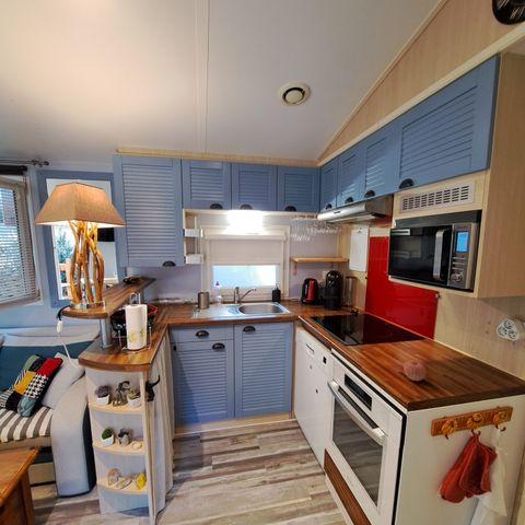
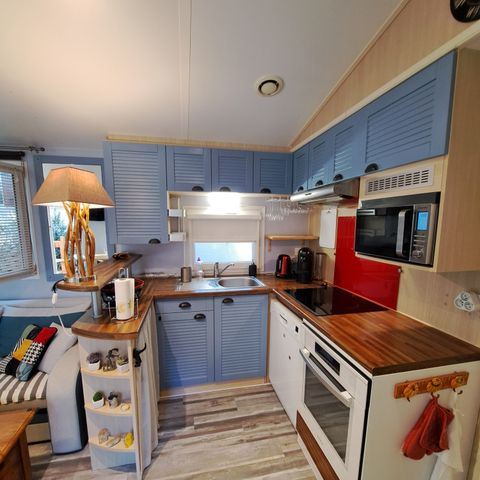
- apple [402,360,428,382]
